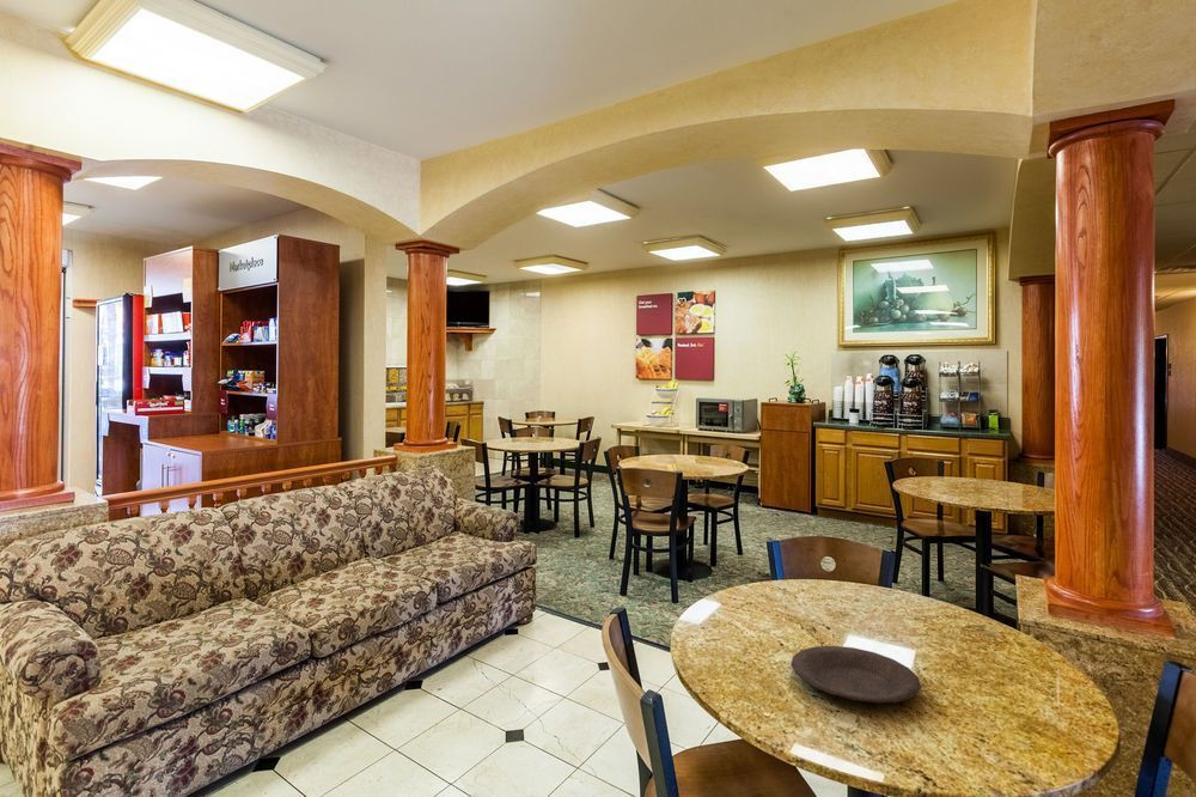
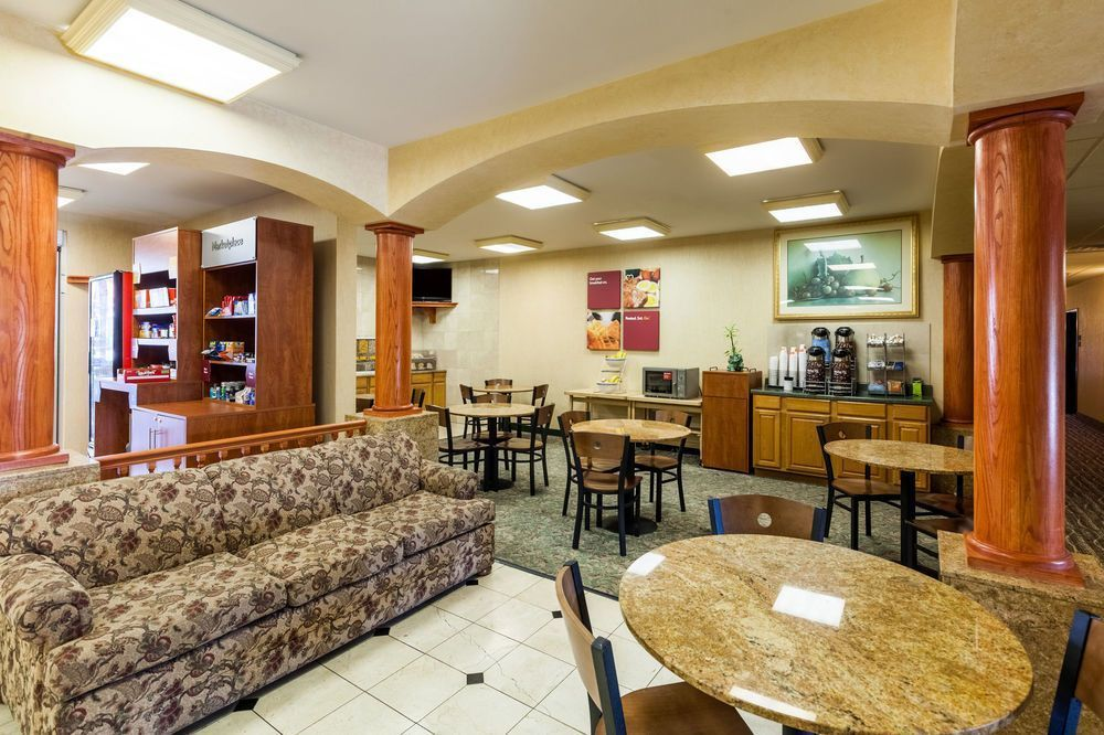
- plate [791,645,922,704]
